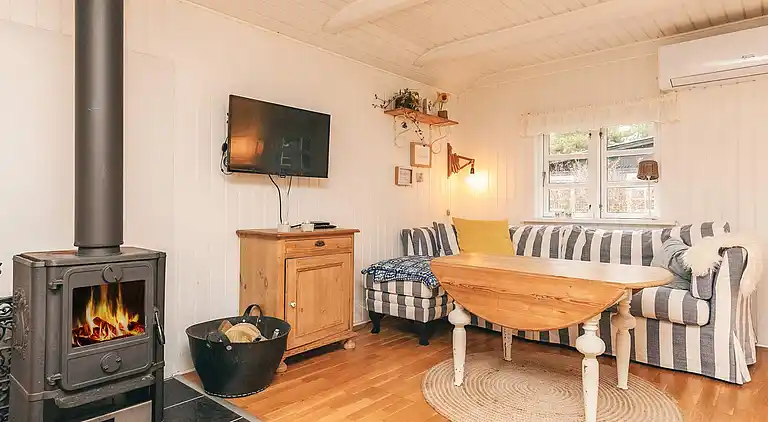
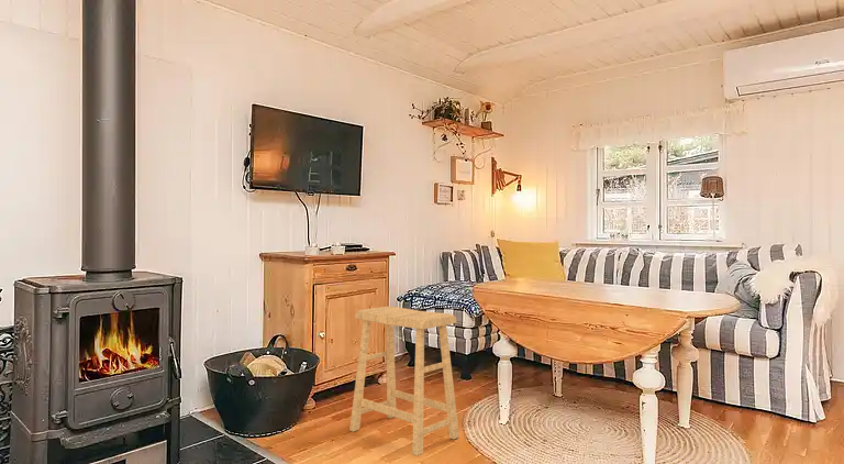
+ stool [348,306,460,457]
